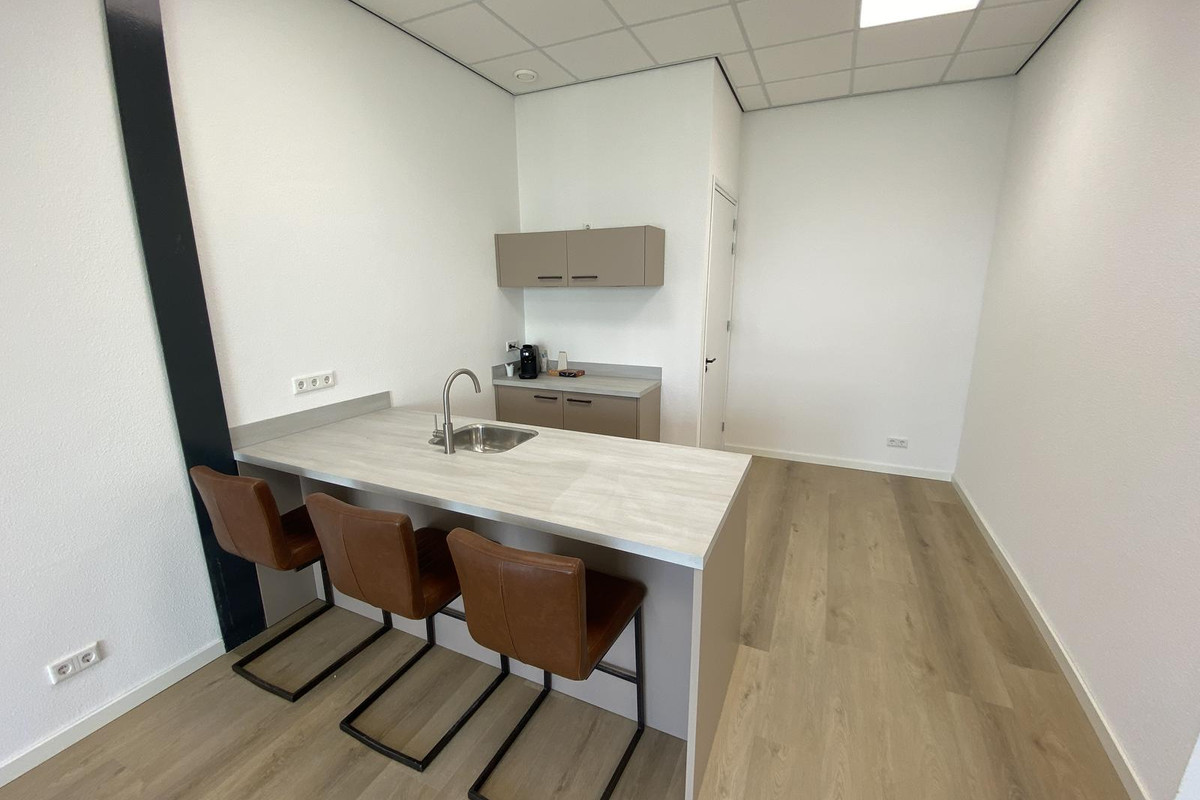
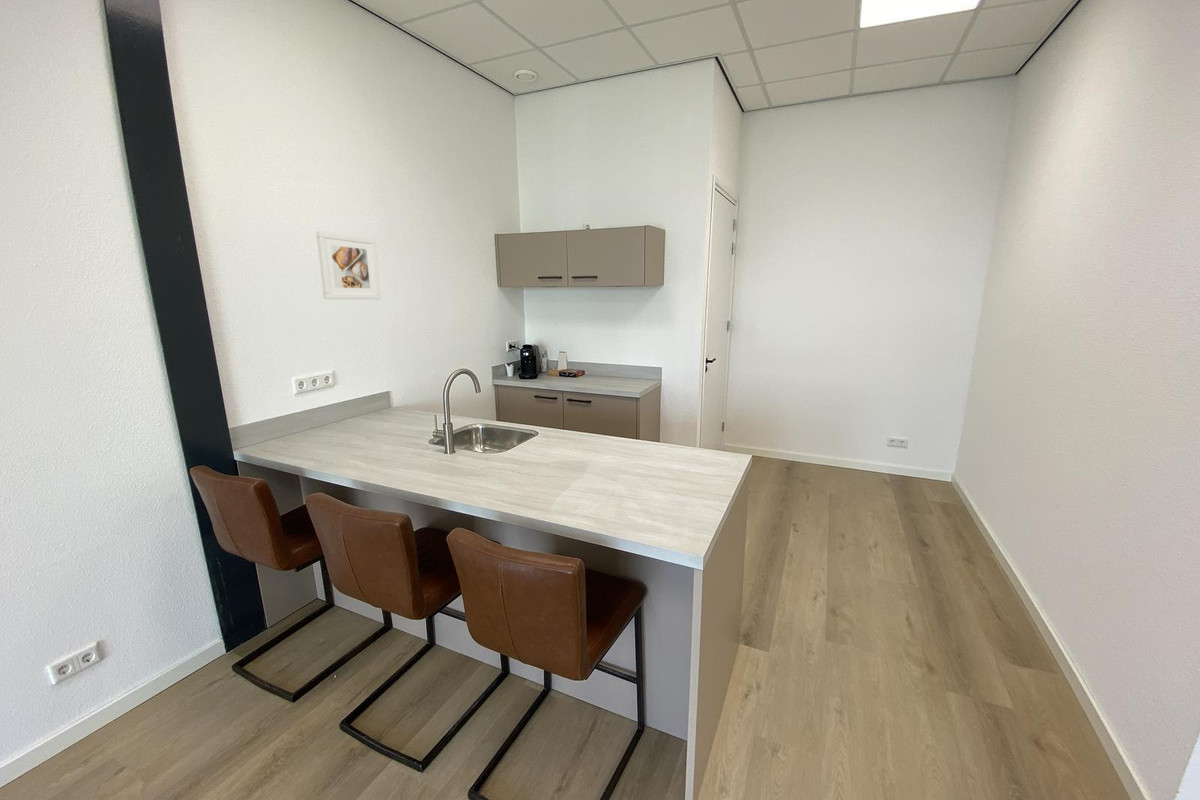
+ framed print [315,231,382,300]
